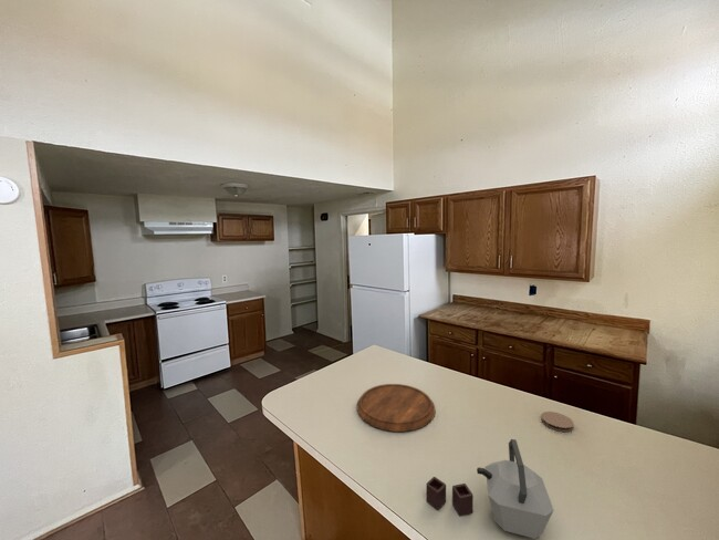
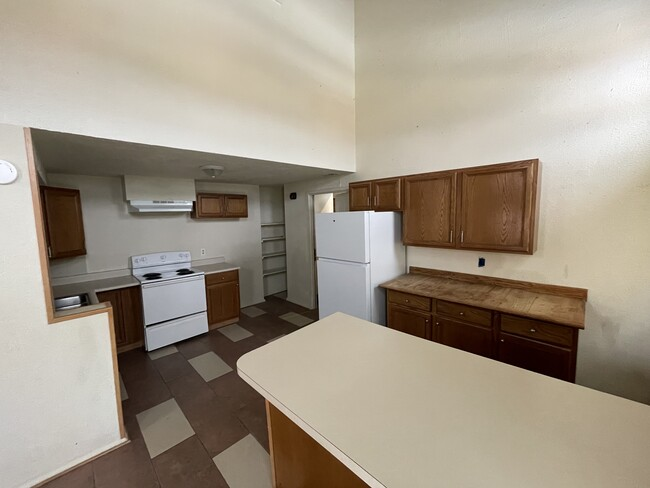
- kettle [425,438,554,540]
- cutting board [356,383,436,433]
- coaster [540,411,575,433]
